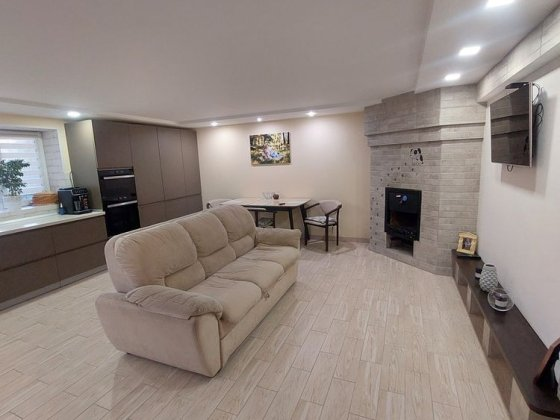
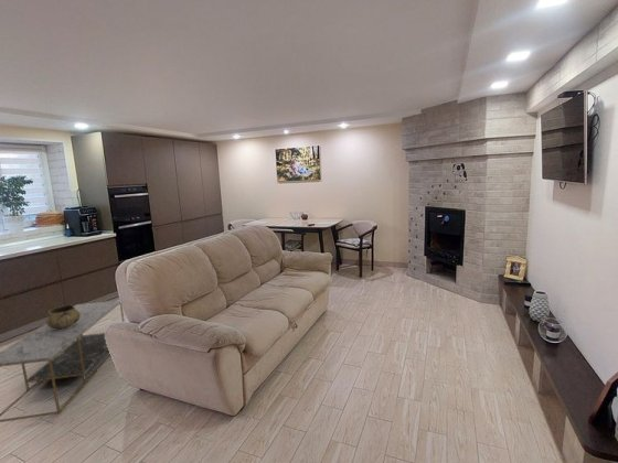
+ decorative bowl [45,304,81,330]
+ coffee table [0,299,126,423]
